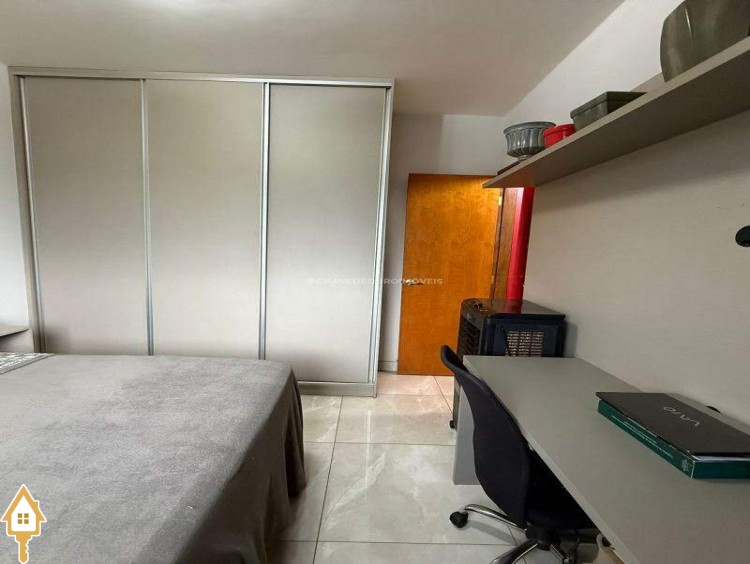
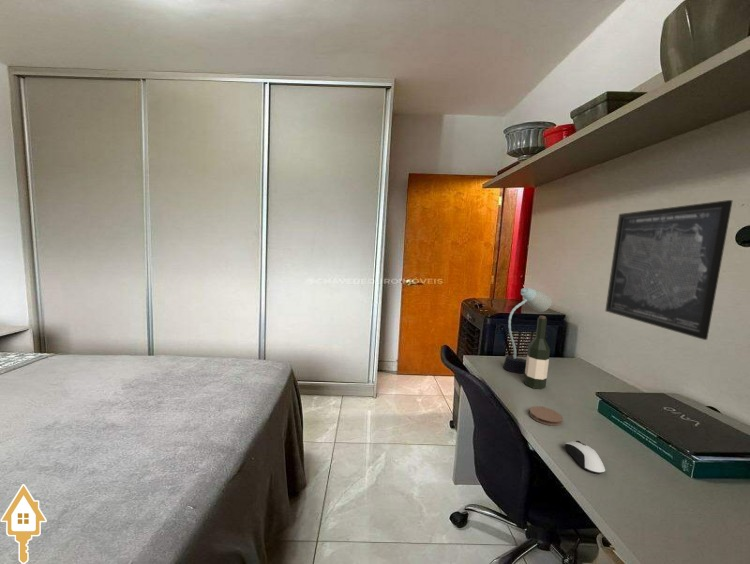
+ computer mouse [564,440,606,475]
+ wall art [604,199,734,341]
+ desk lamp [502,286,553,374]
+ coaster [529,405,564,427]
+ wine bottle [523,315,551,390]
